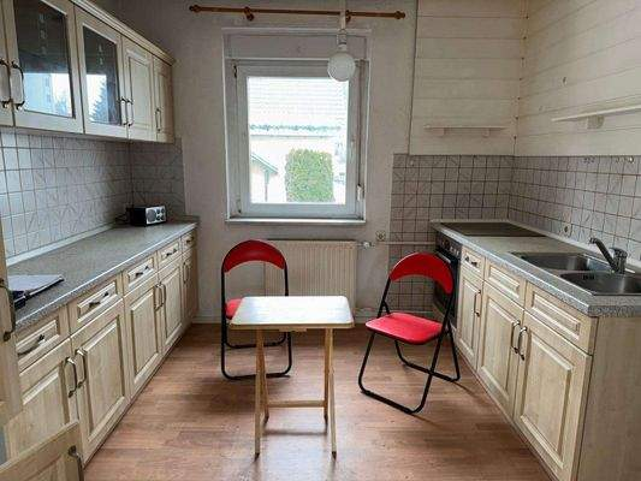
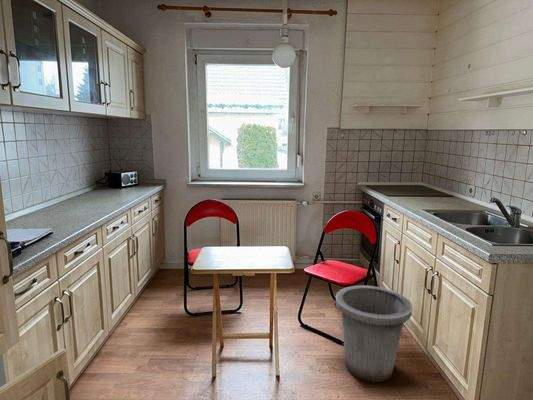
+ trash can [335,285,413,383]
